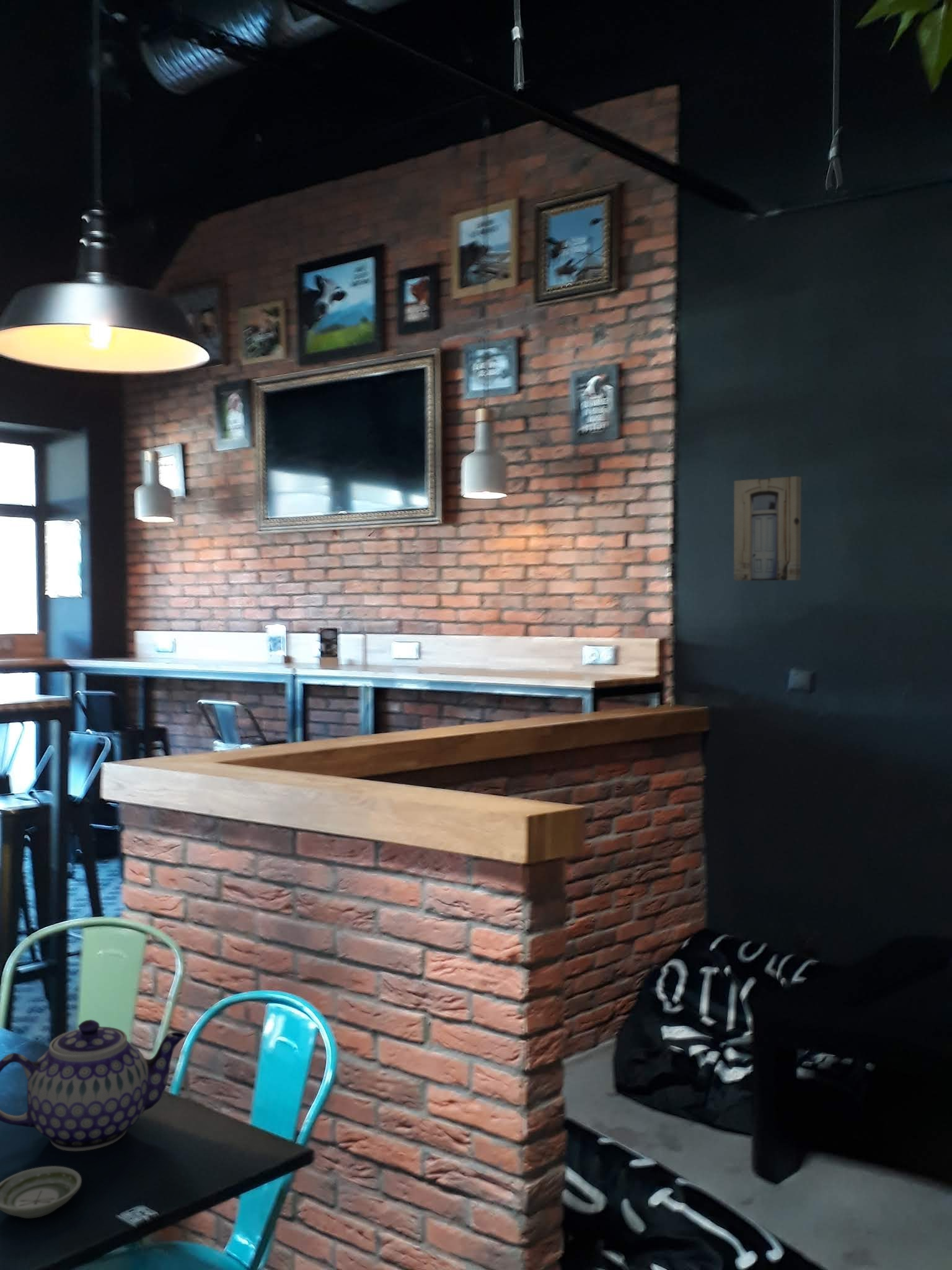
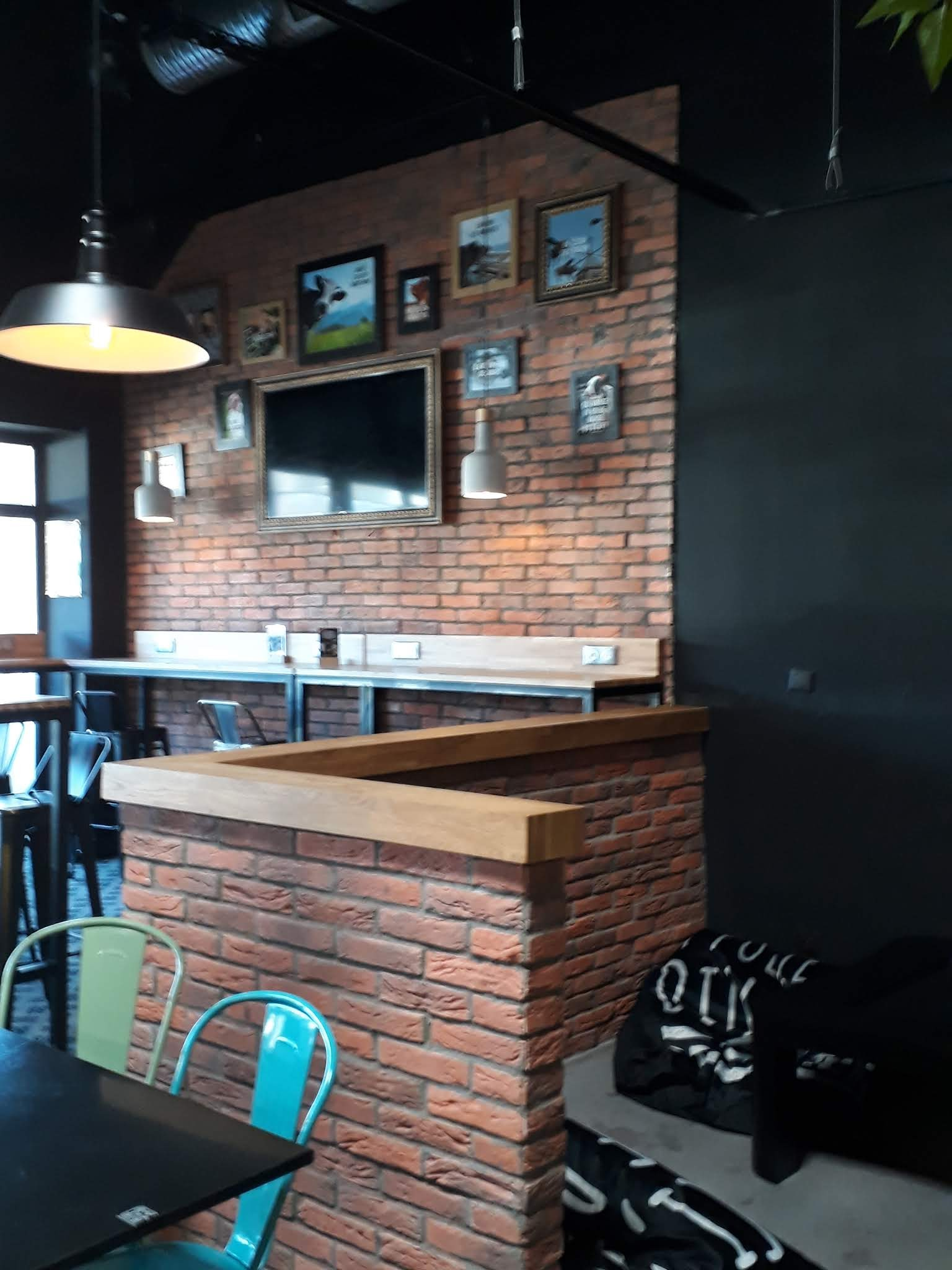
- saucer [0,1166,82,1219]
- teapot [0,1019,187,1152]
- wall art [733,476,802,581]
